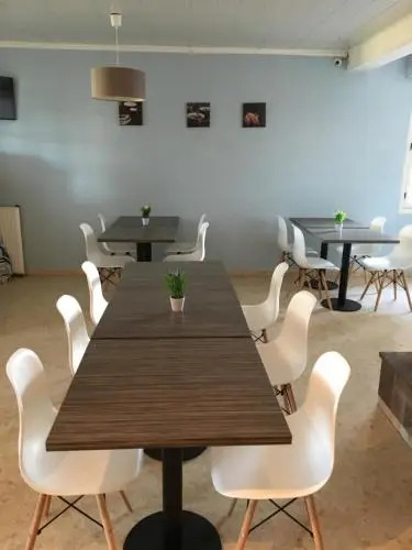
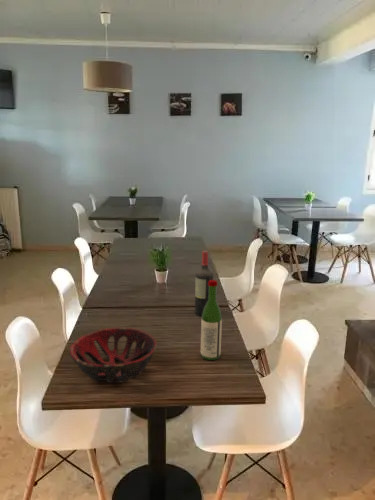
+ wine bottle [194,249,214,316]
+ decorative bowl [68,327,158,384]
+ wine bottle [200,279,223,361]
